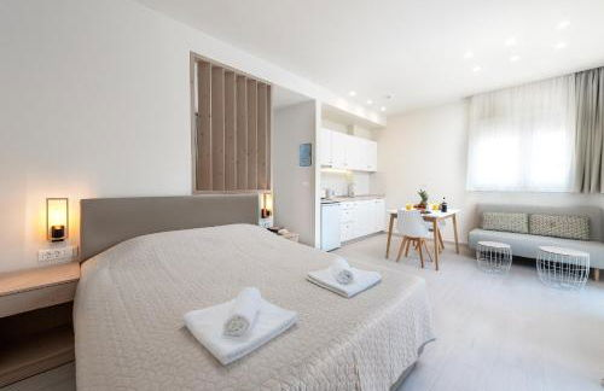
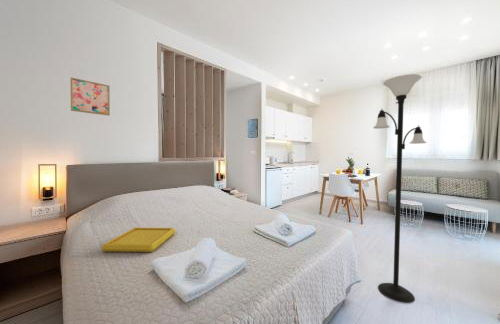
+ serving tray [100,227,177,253]
+ wall art [69,77,111,117]
+ floor lamp [372,73,428,304]
